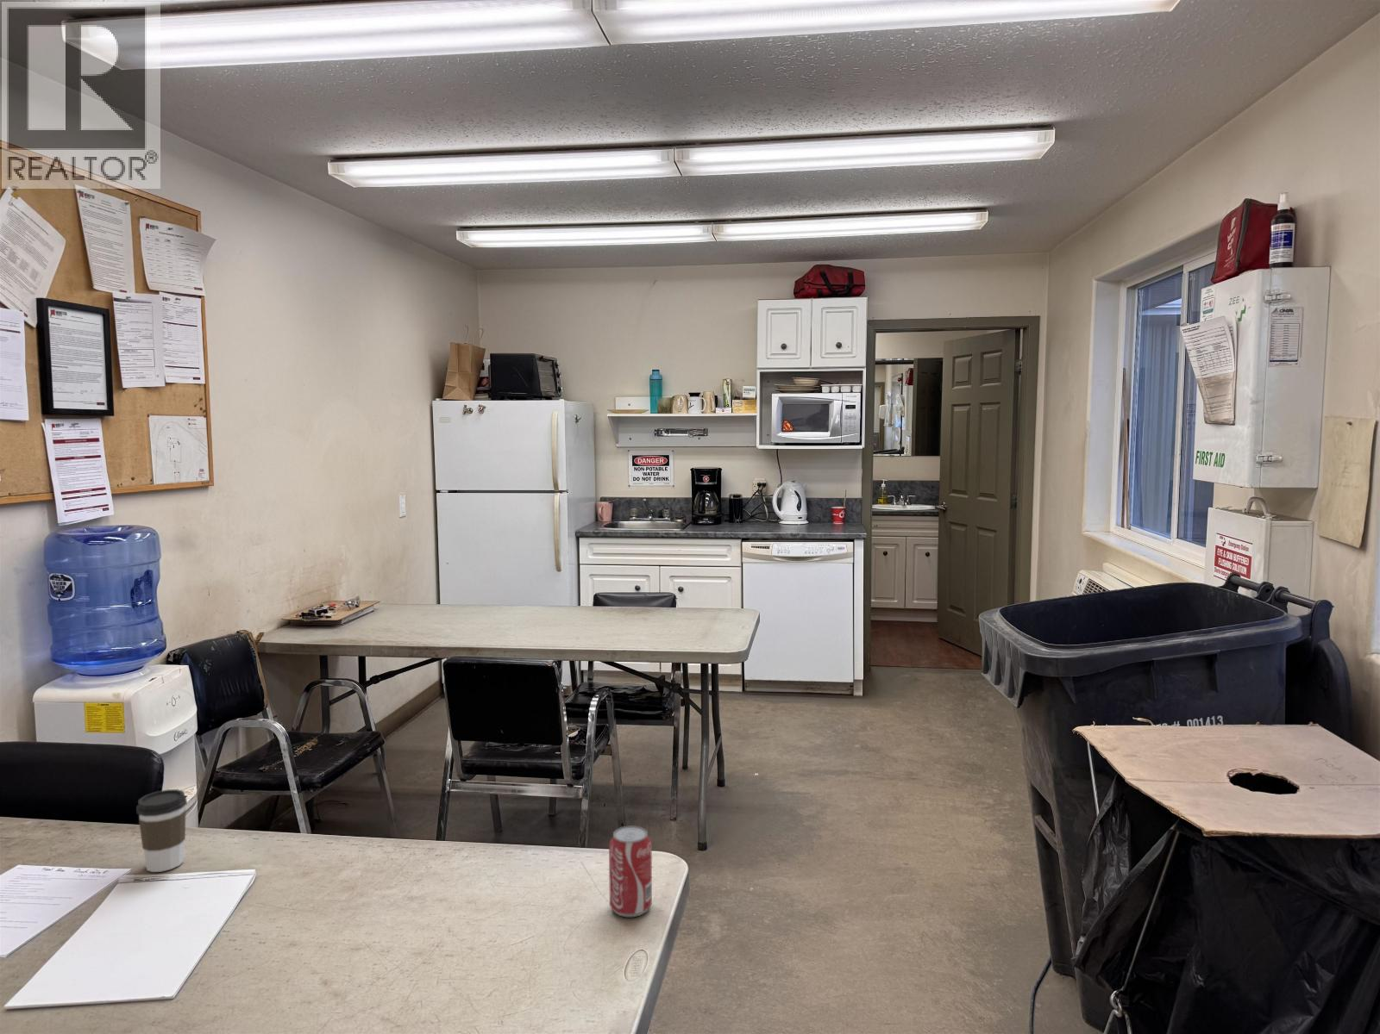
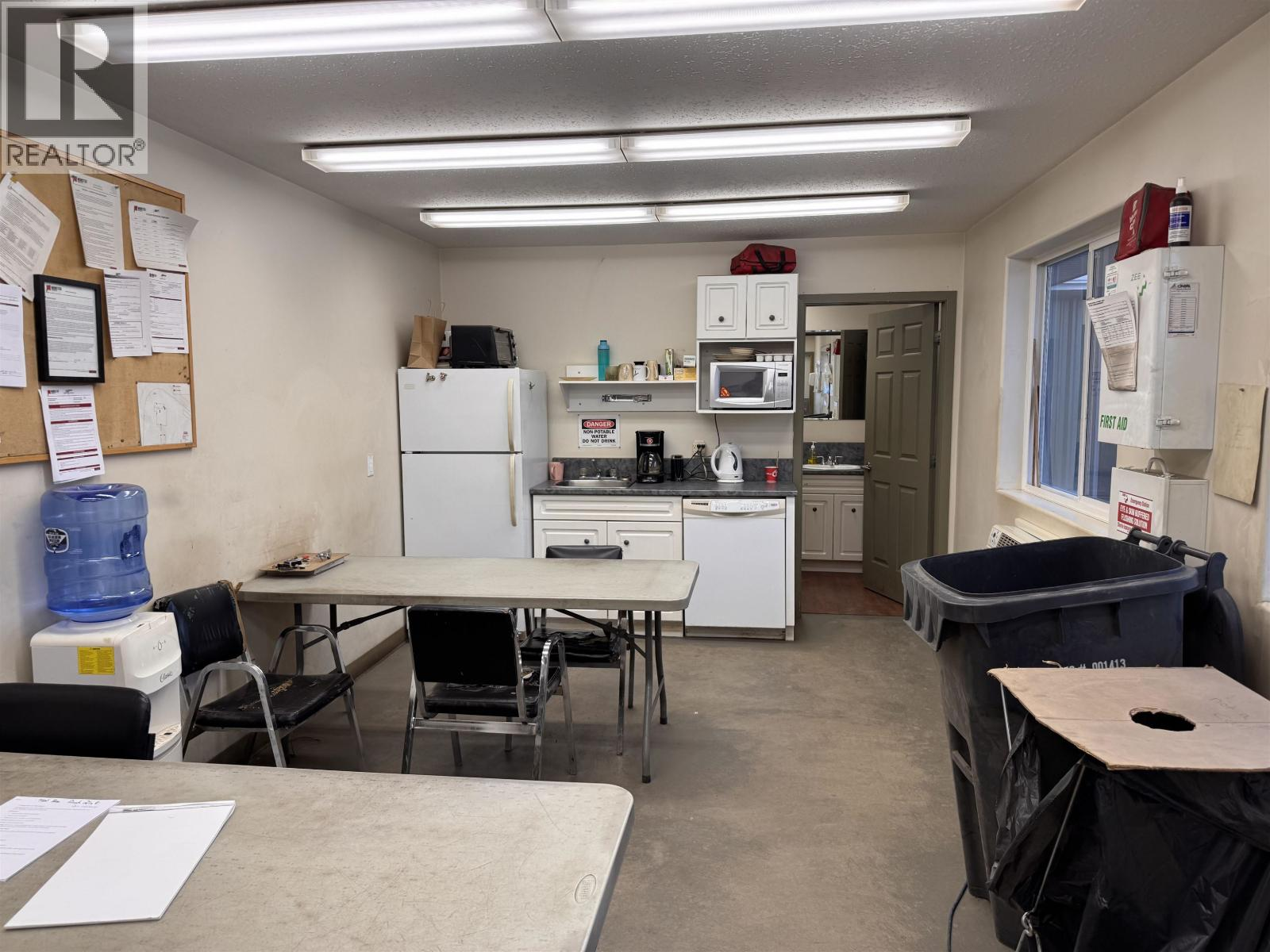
- coffee cup [136,789,188,873]
- beverage can [609,825,653,918]
